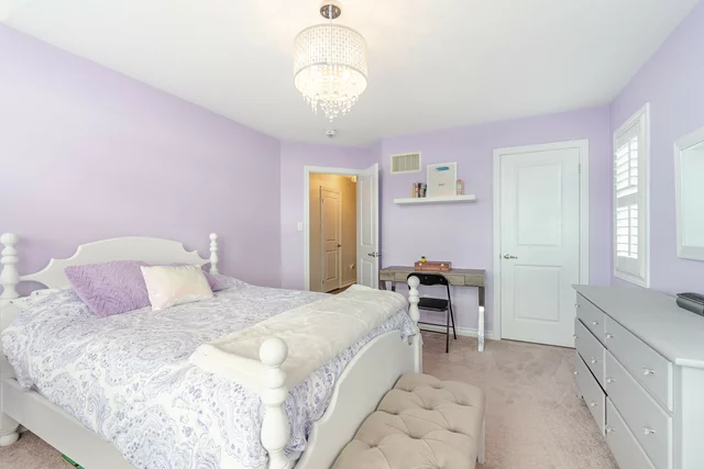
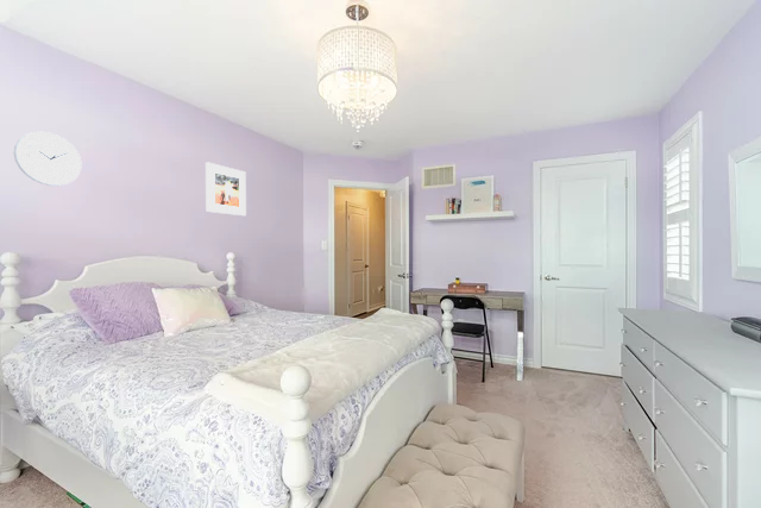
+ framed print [205,161,247,217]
+ wall clock [13,131,83,187]
